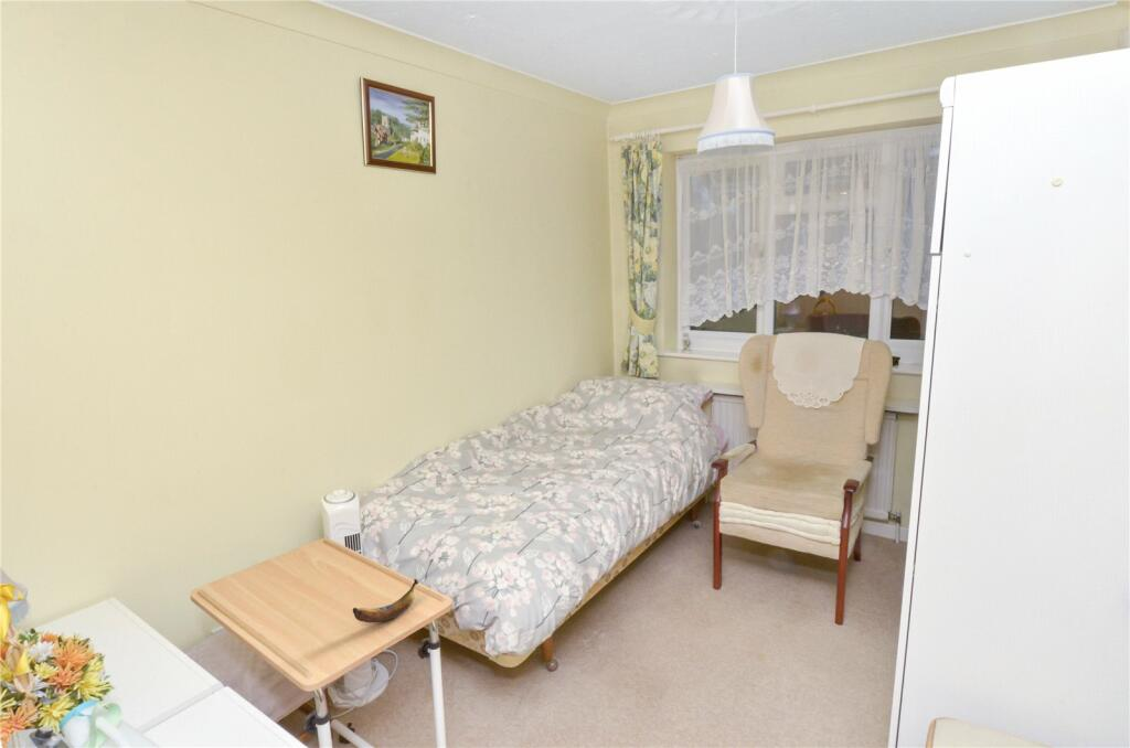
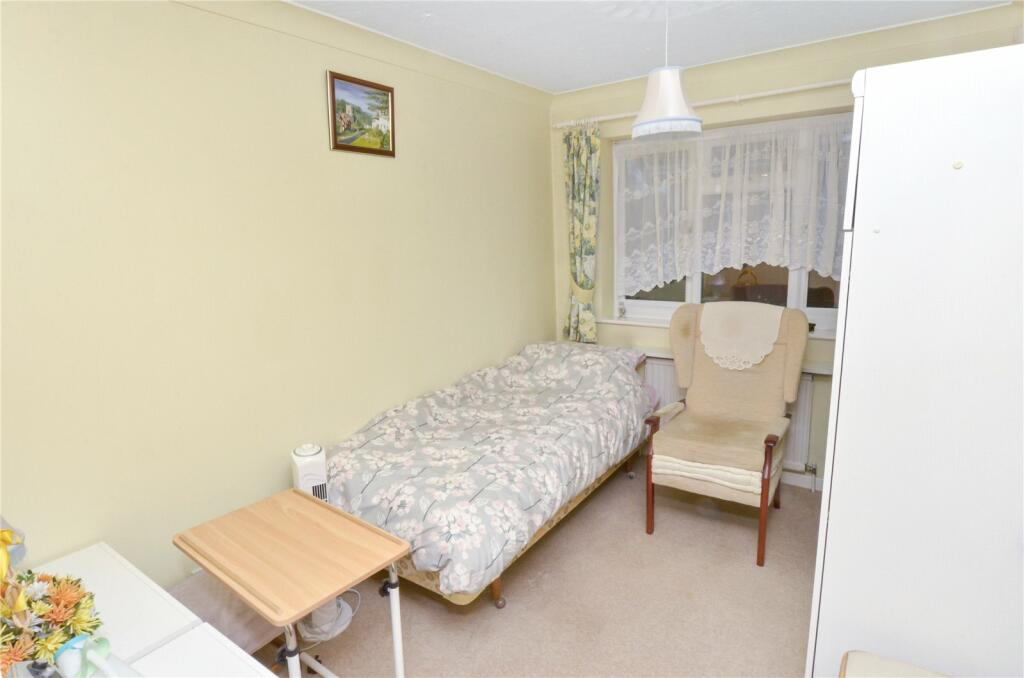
- banana [352,578,419,623]
